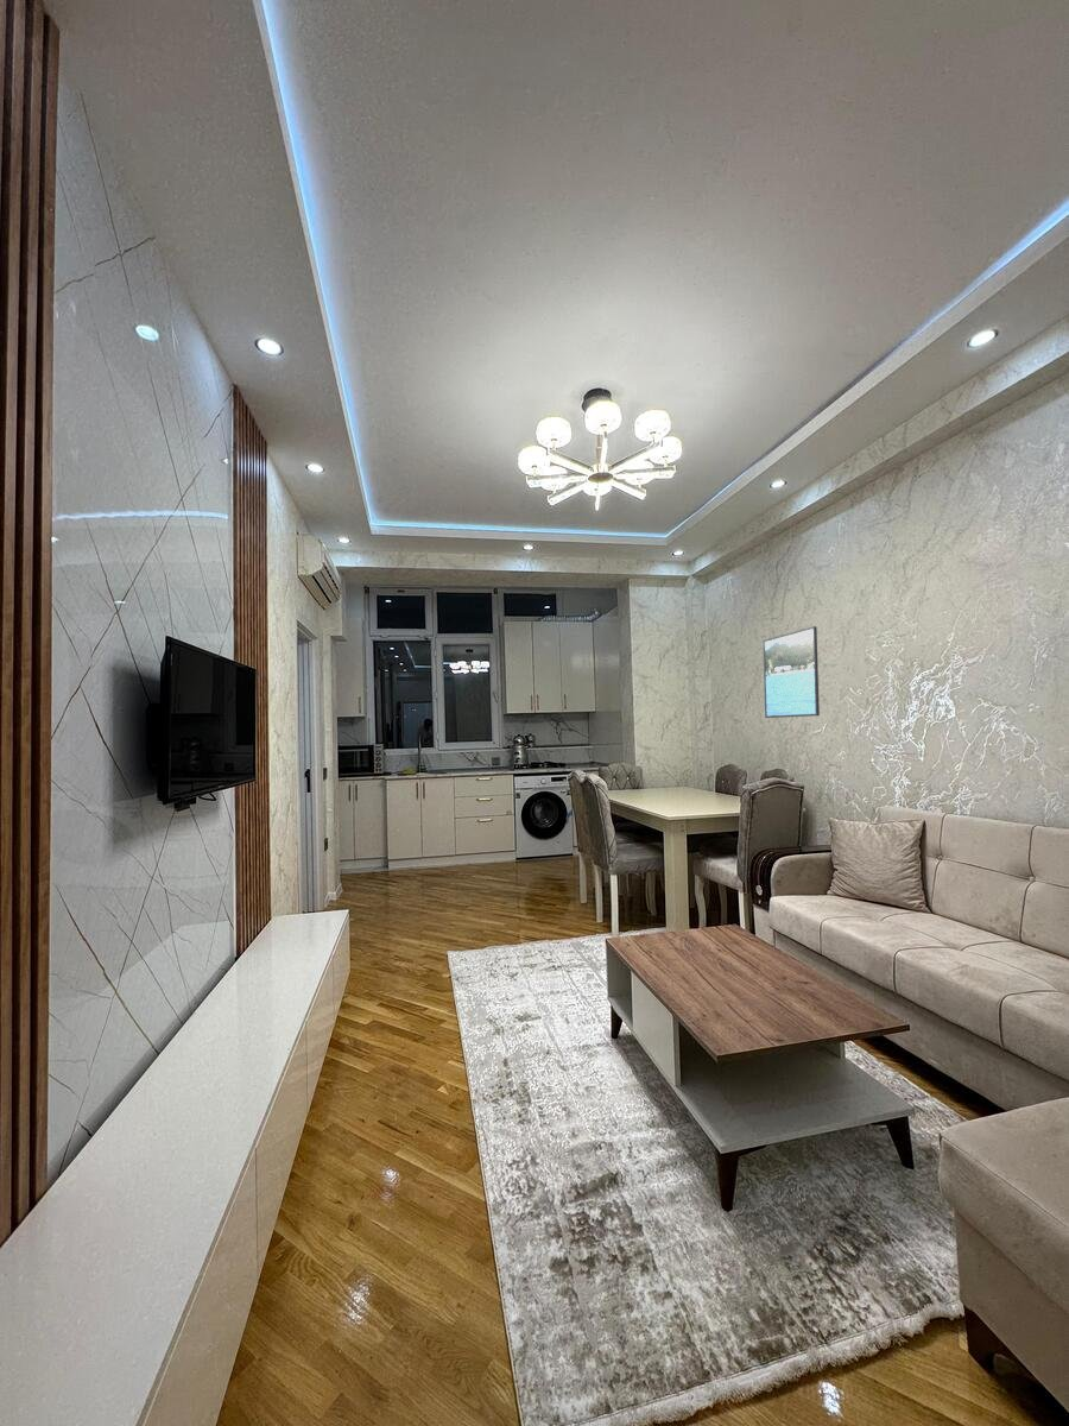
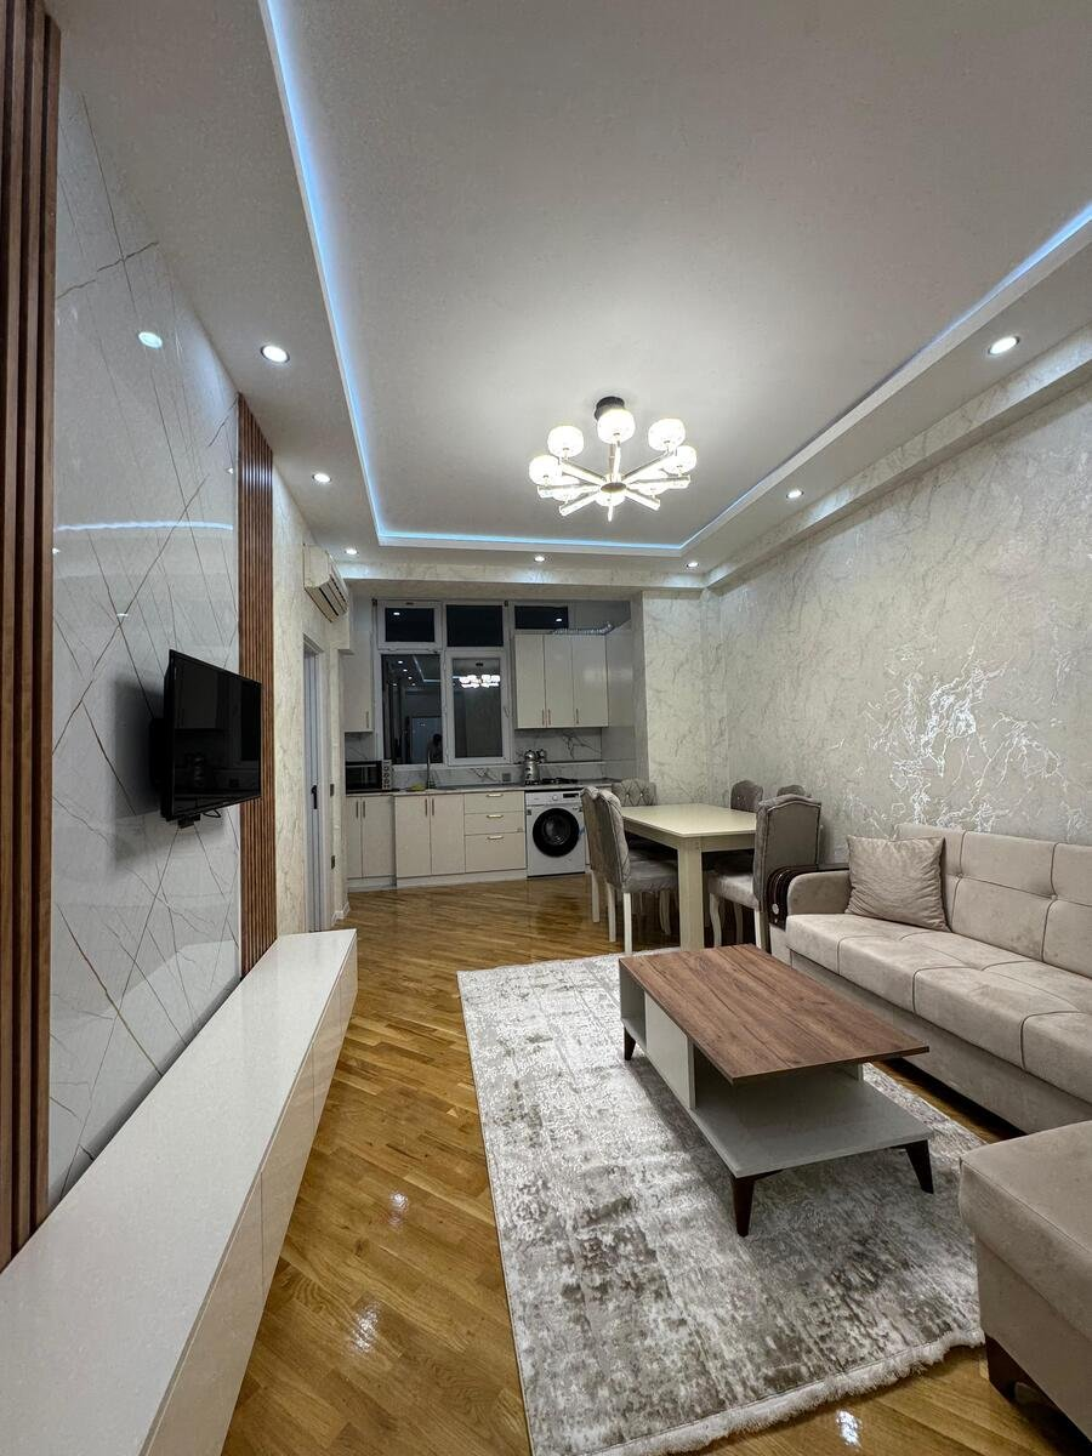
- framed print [763,625,821,719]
